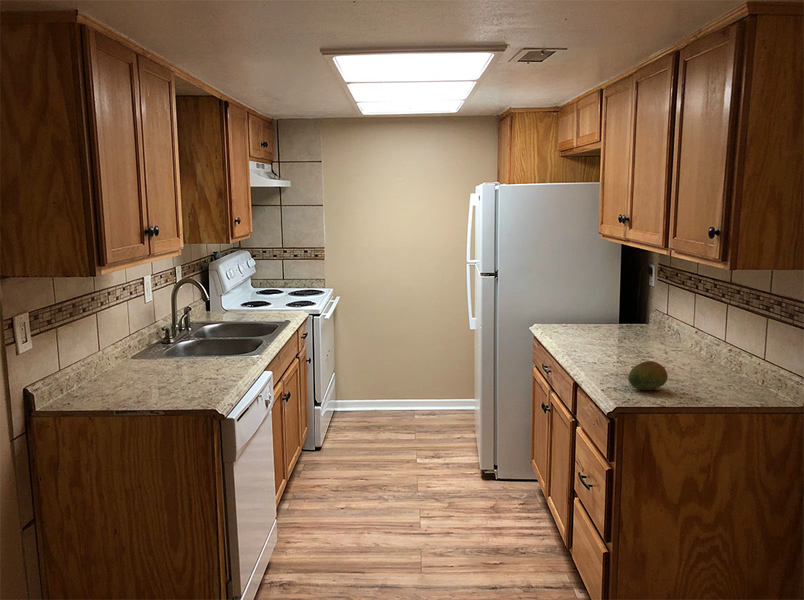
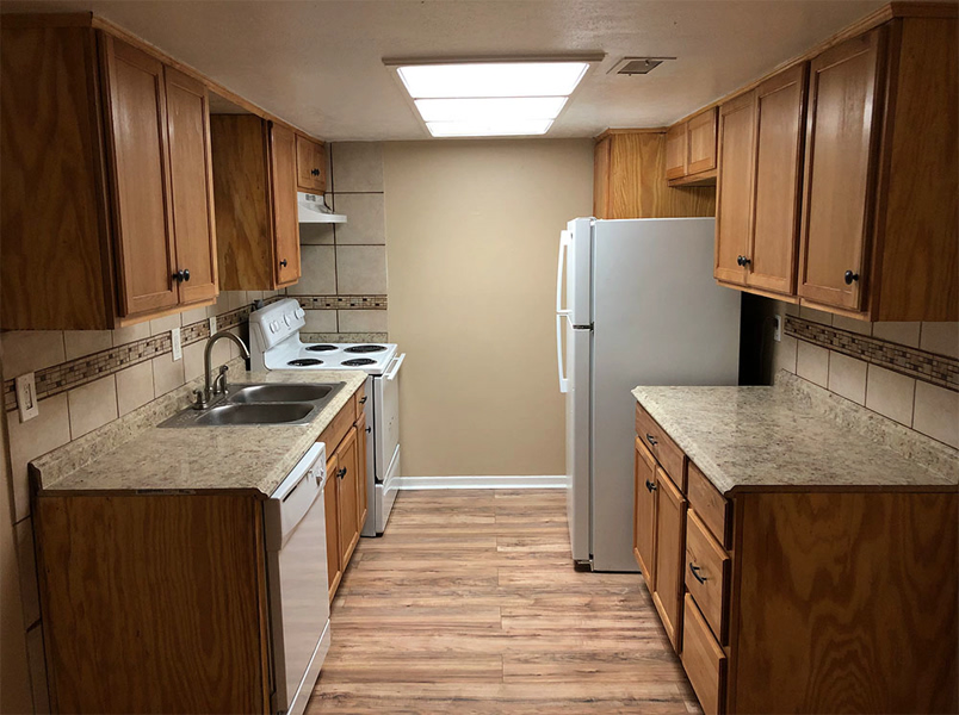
- fruit [627,360,669,391]
